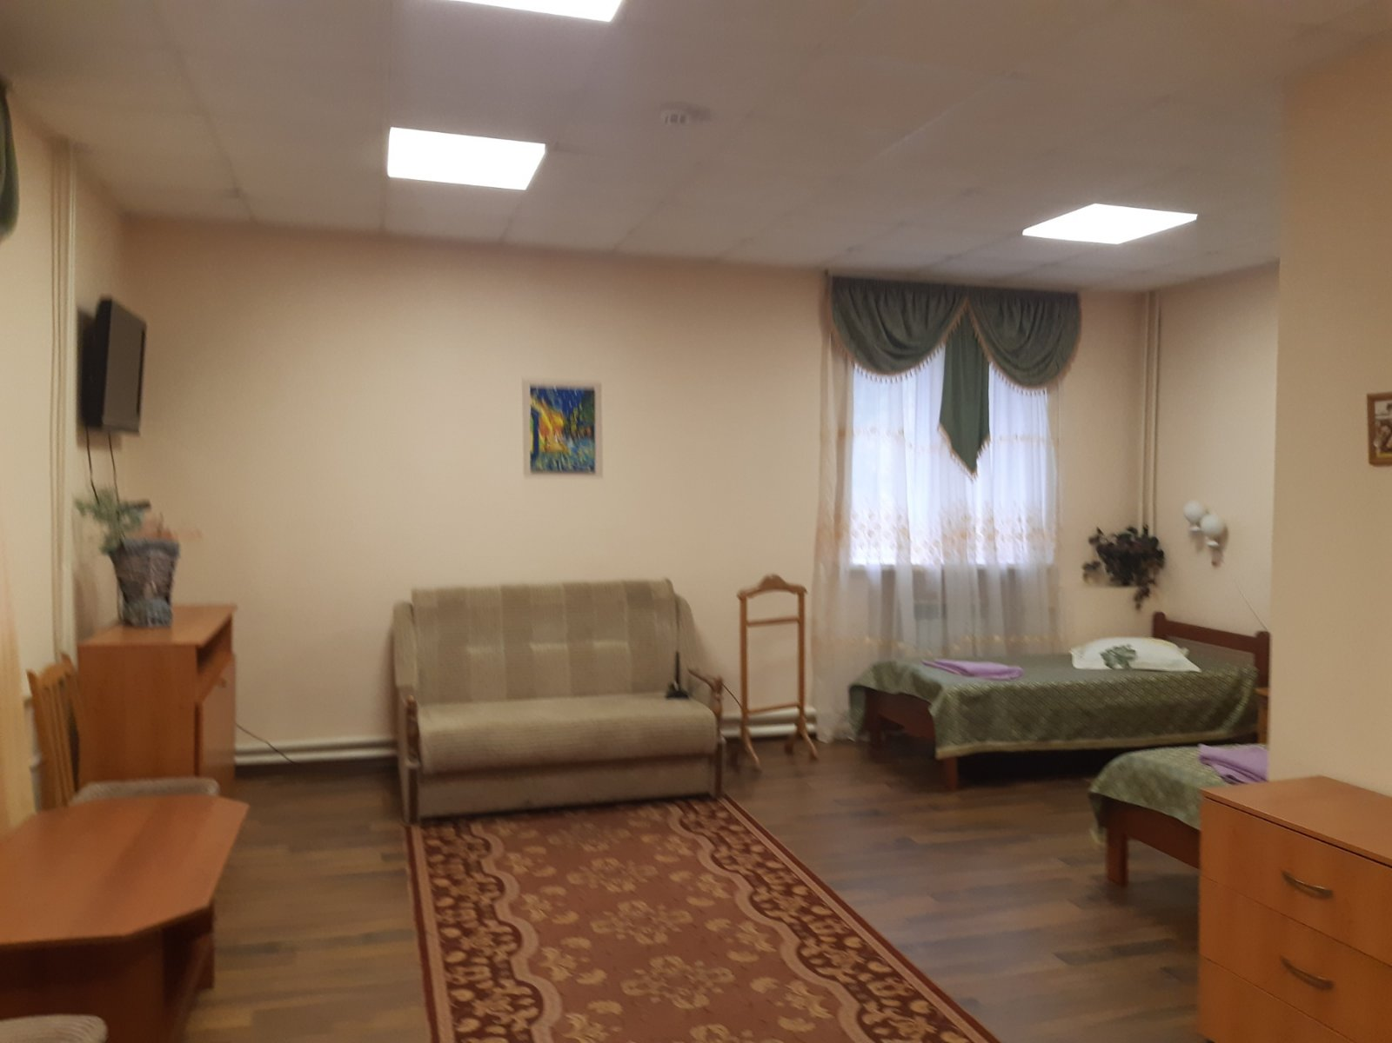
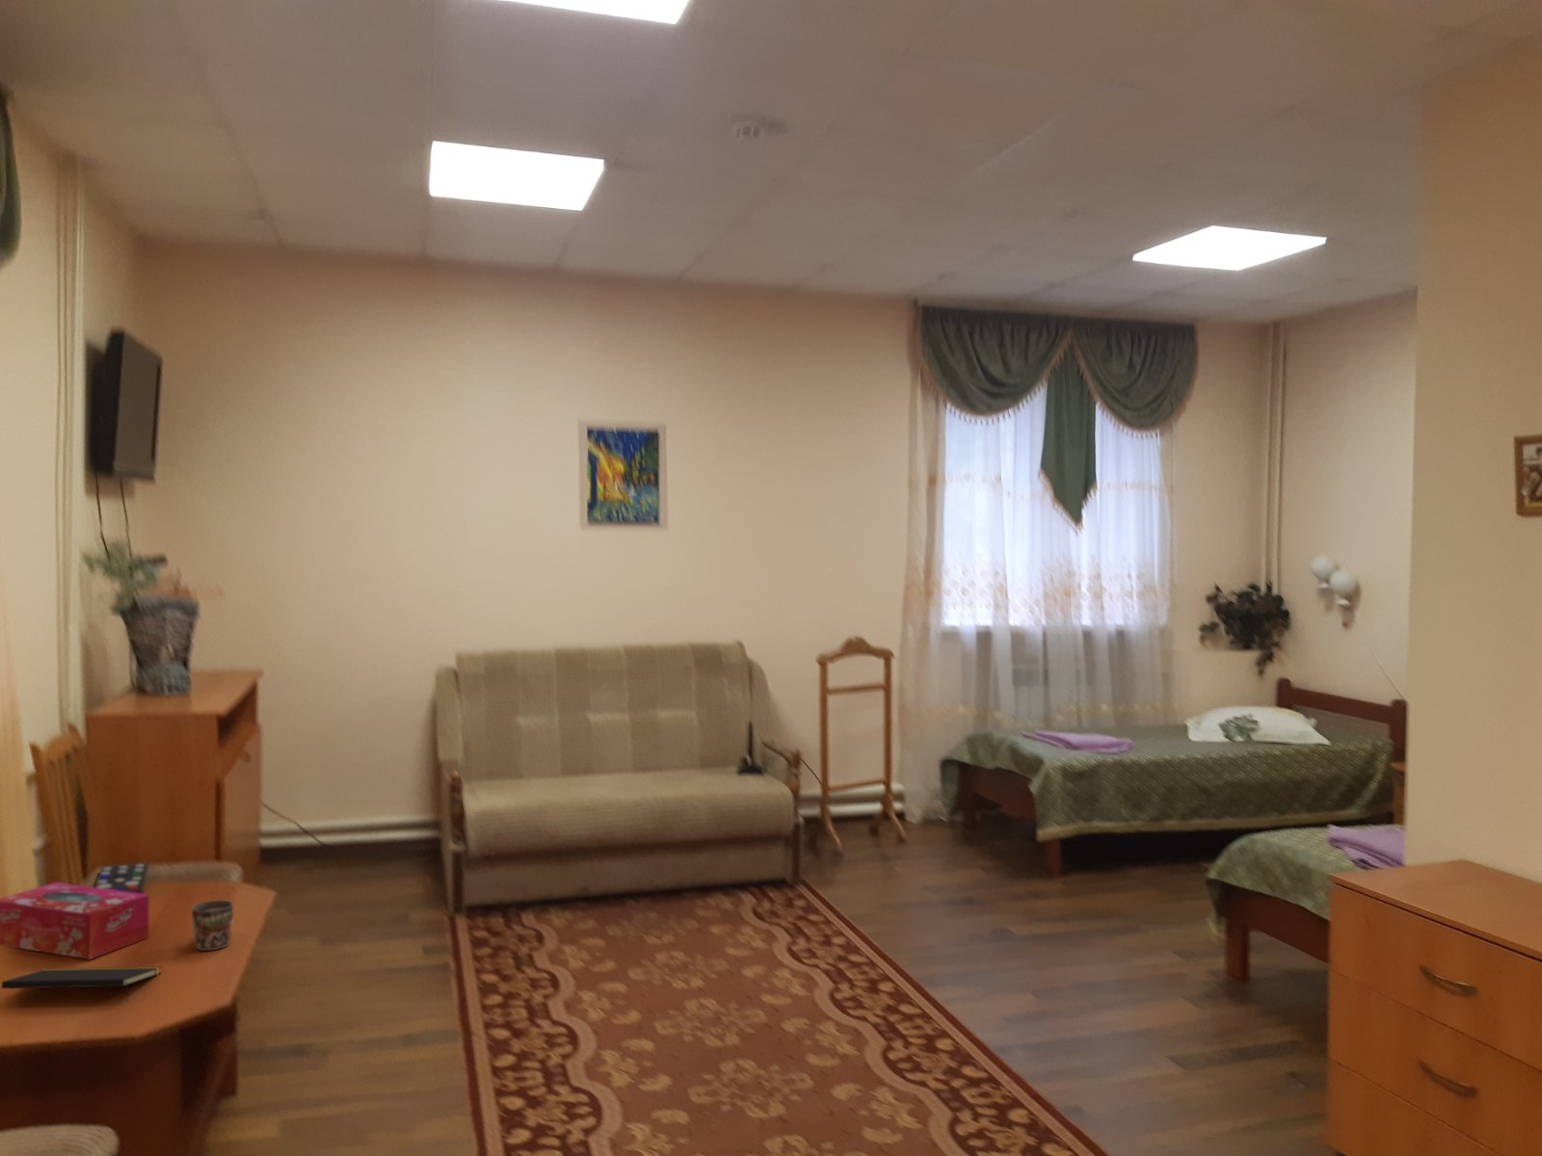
+ tissue box [0,882,149,960]
+ notepad [0,965,161,1003]
+ mug [191,900,234,952]
+ remote control [93,861,148,894]
